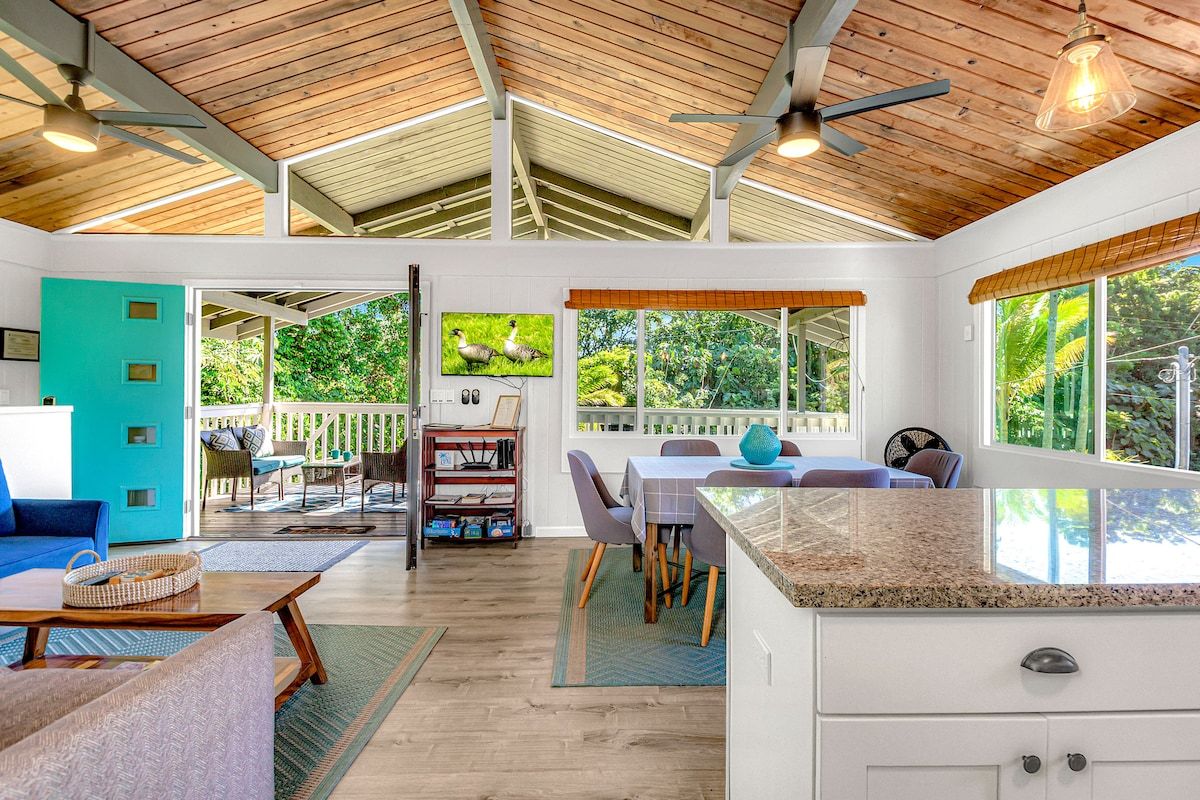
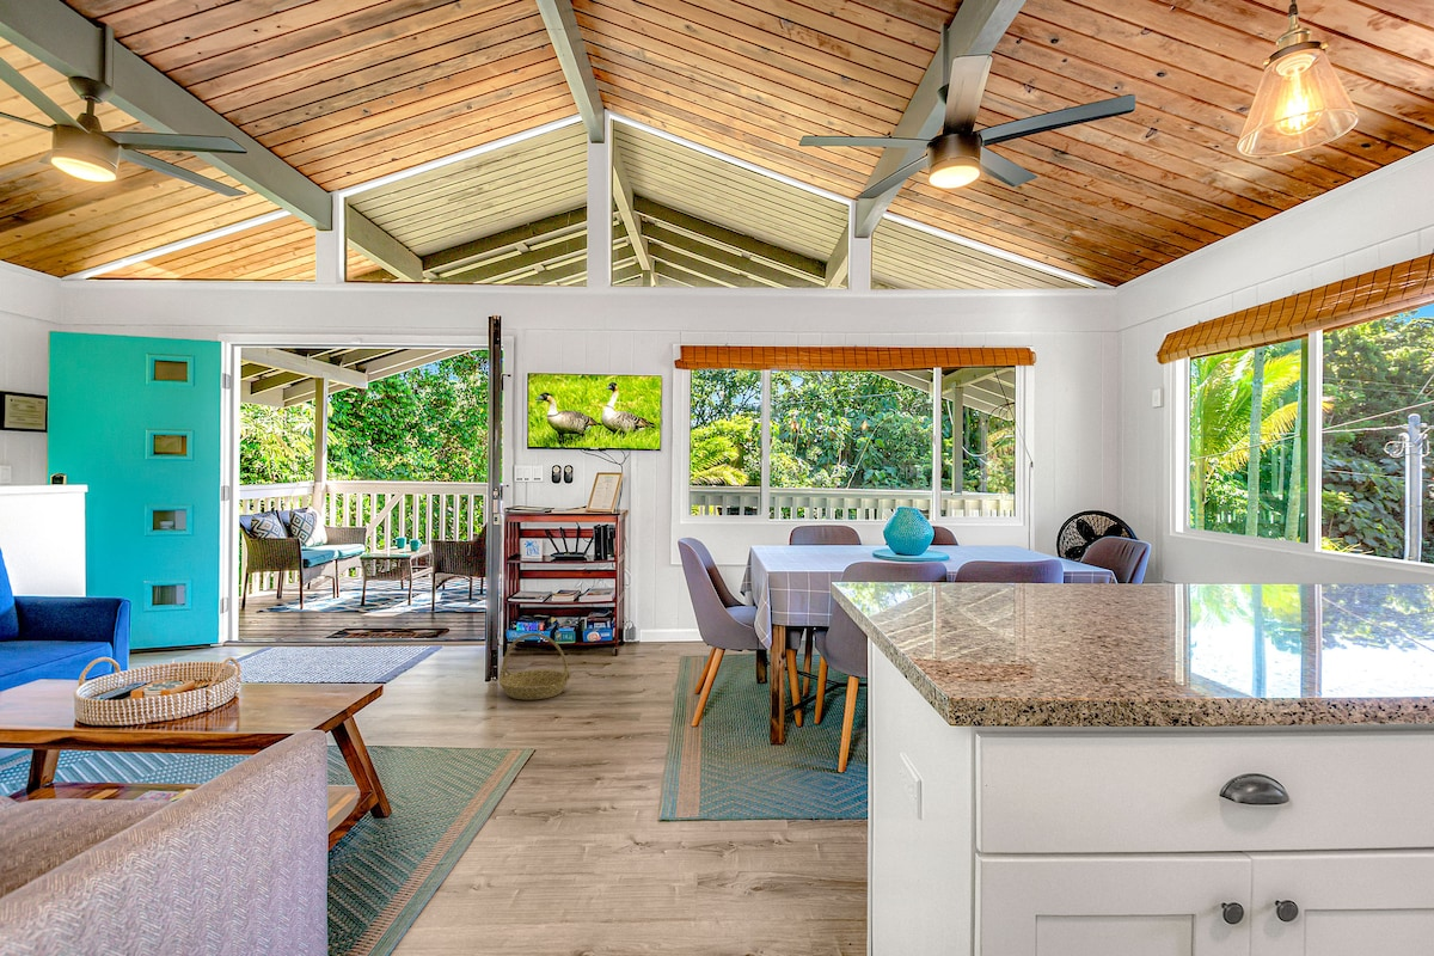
+ basket [498,632,571,701]
